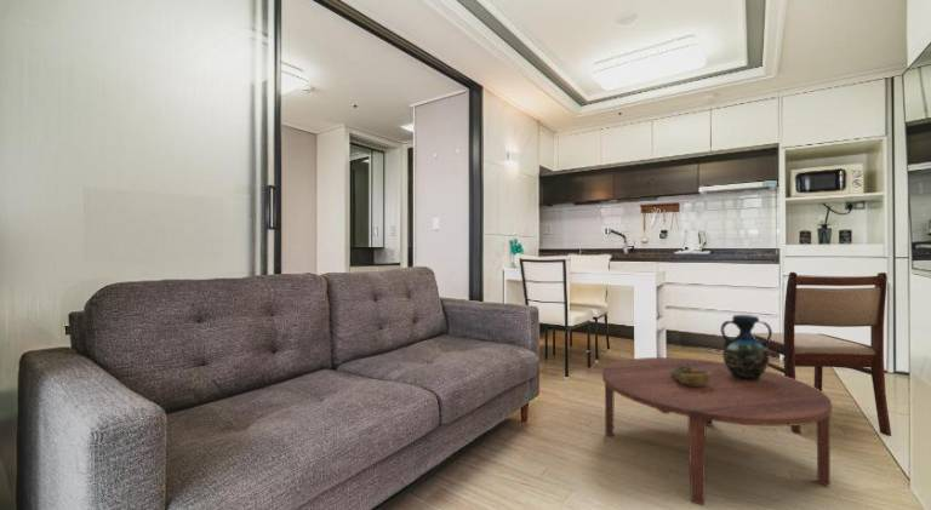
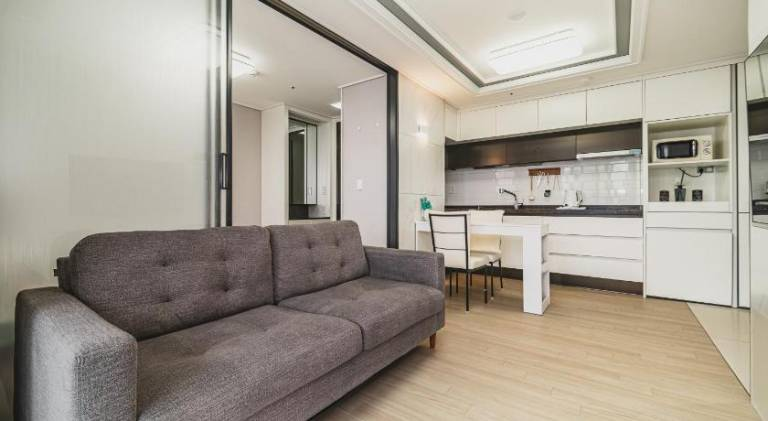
- decorative bowl [670,365,712,386]
- coffee table [601,356,833,506]
- dining chair [752,271,892,437]
- vase [720,314,773,380]
